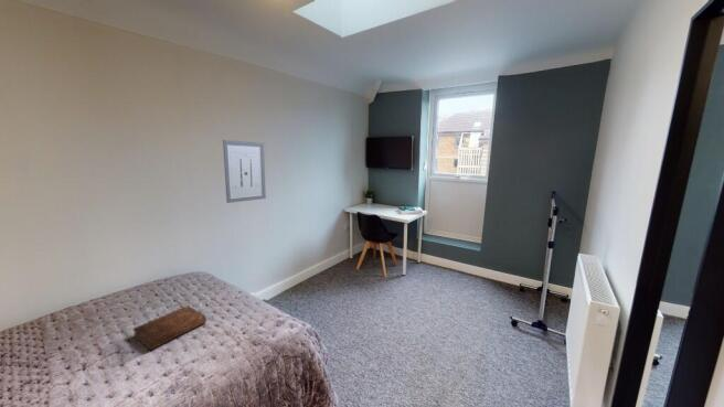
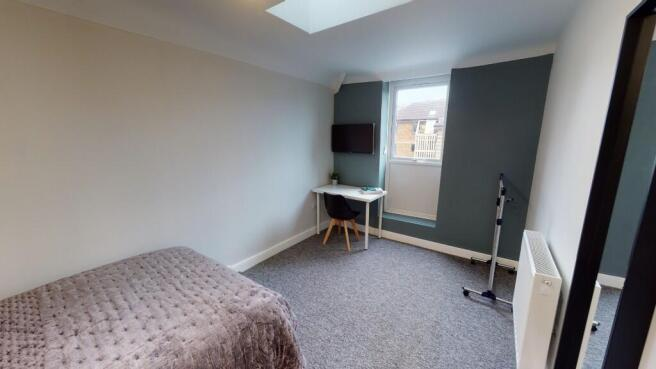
- bible [131,304,207,351]
- wall art [222,139,267,204]
